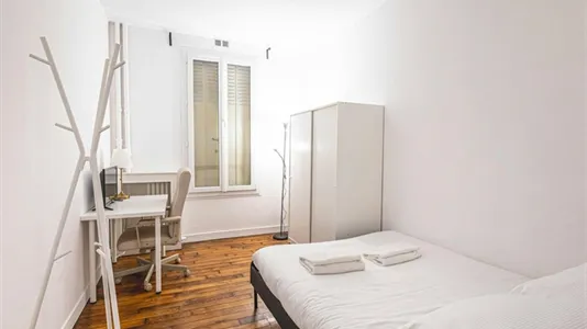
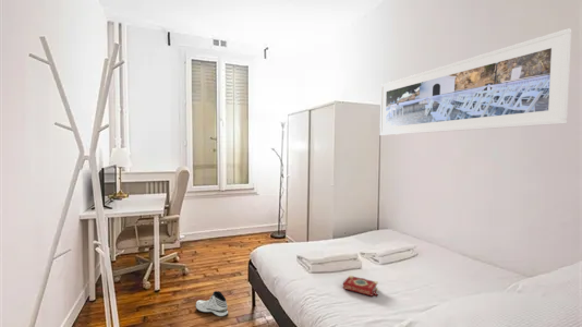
+ book [342,275,379,298]
+ sneaker [195,290,229,317]
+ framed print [378,27,572,136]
